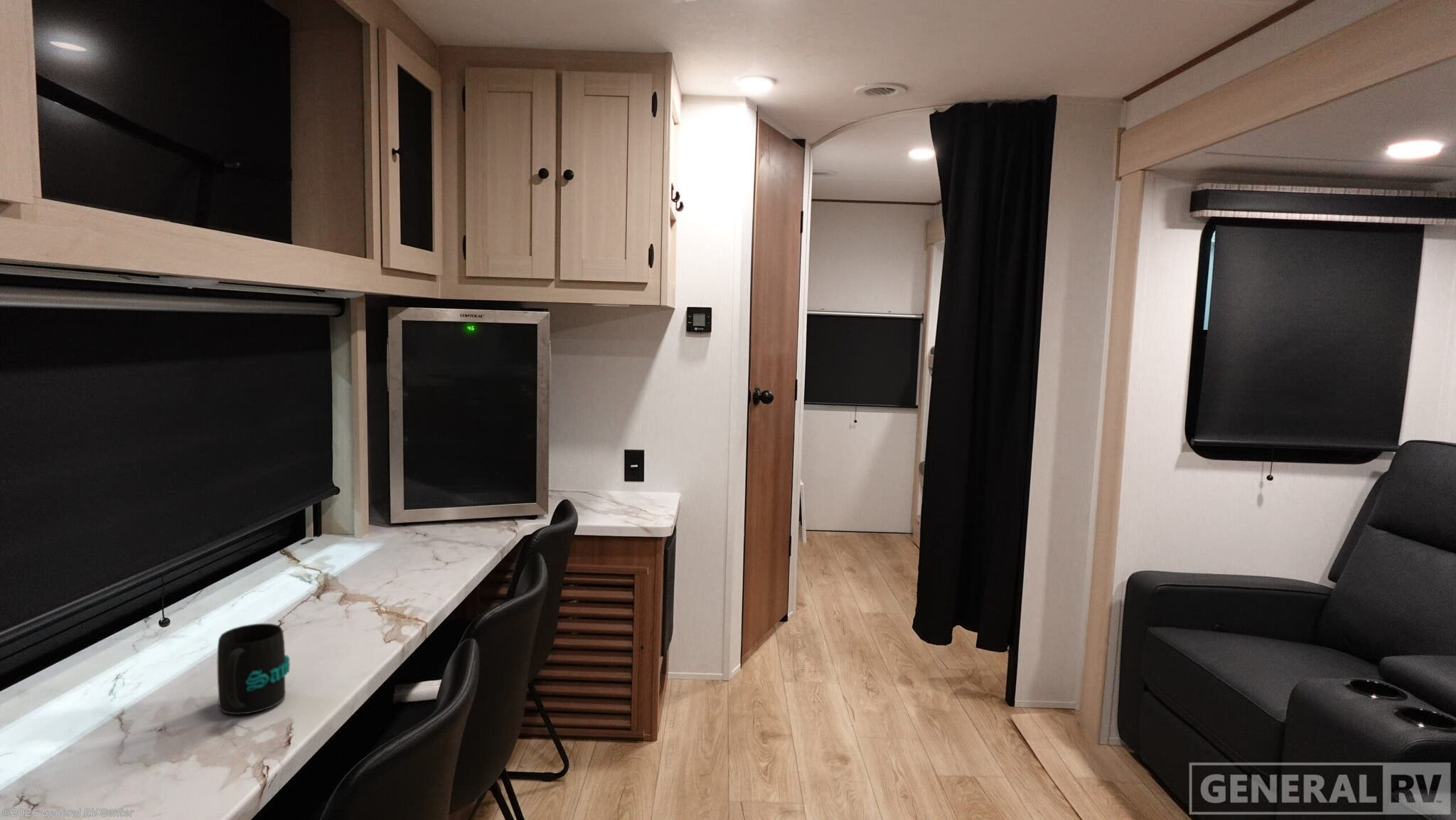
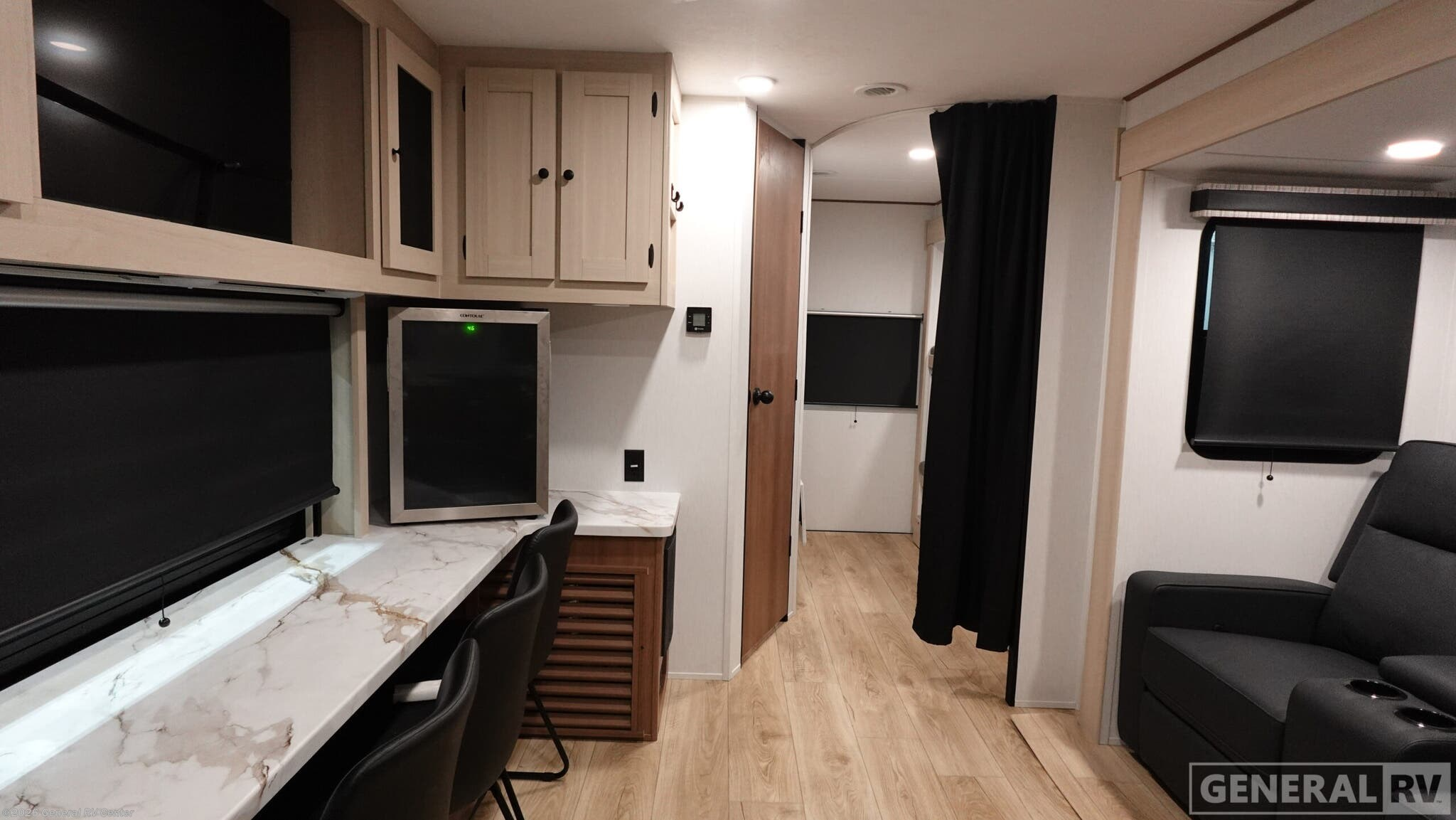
- mug [217,623,290,715]
